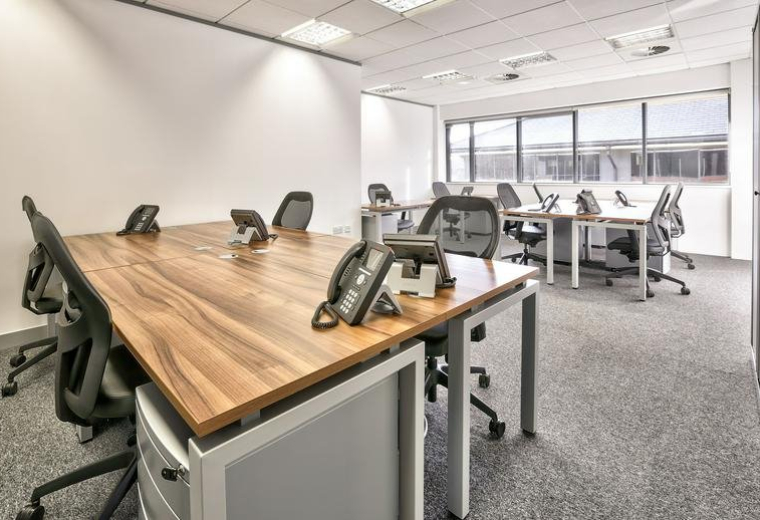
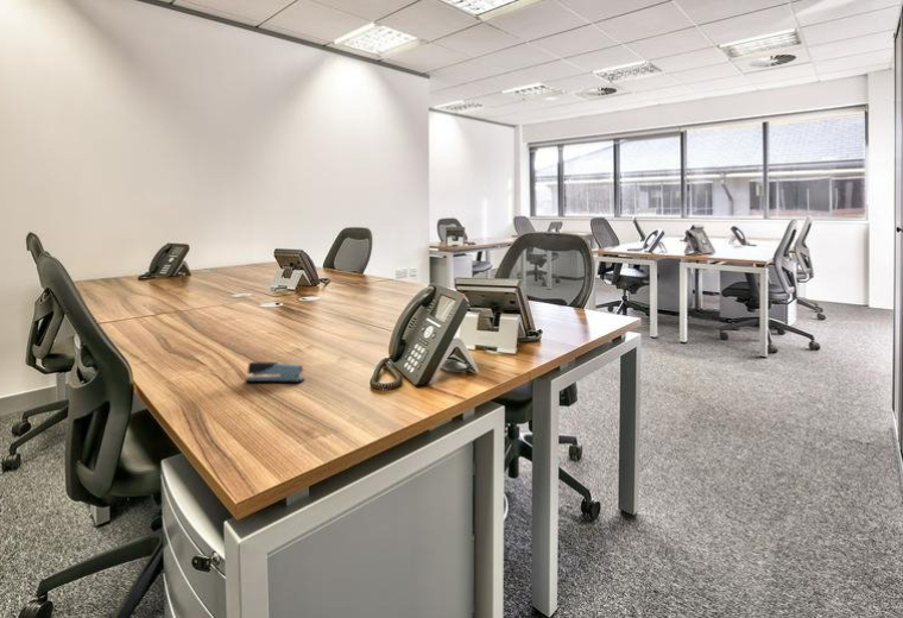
+ stapler [245,361,307,383]
